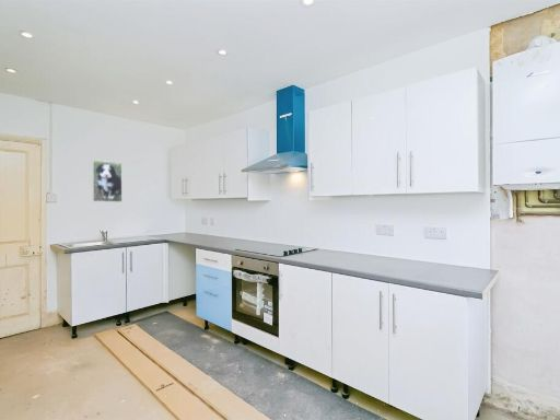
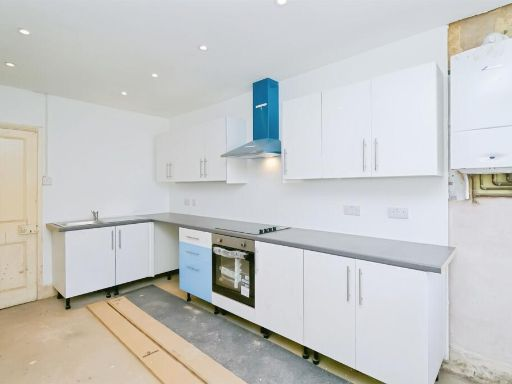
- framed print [91,159,124,203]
